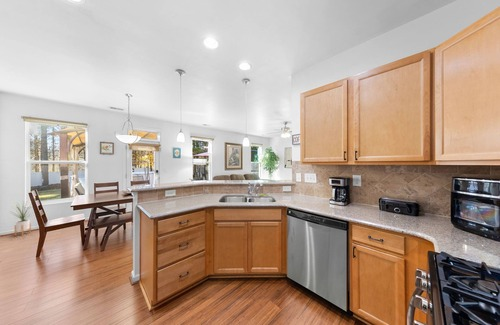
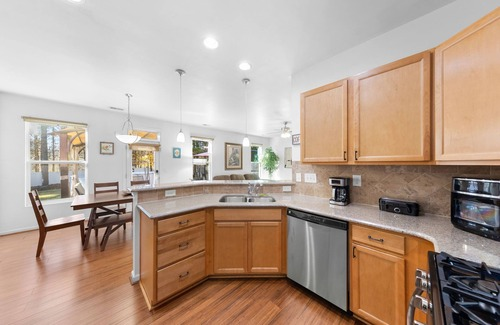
- house plant [8,201,34,236]
